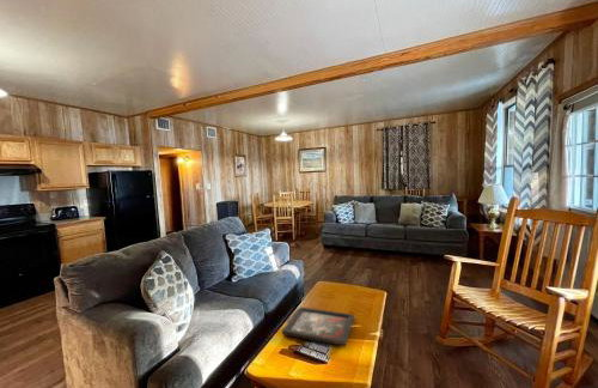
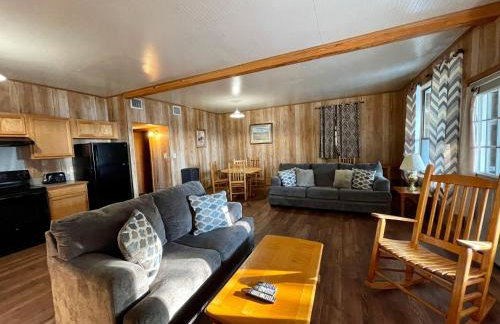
- decorative tray [281,305,355,347]
